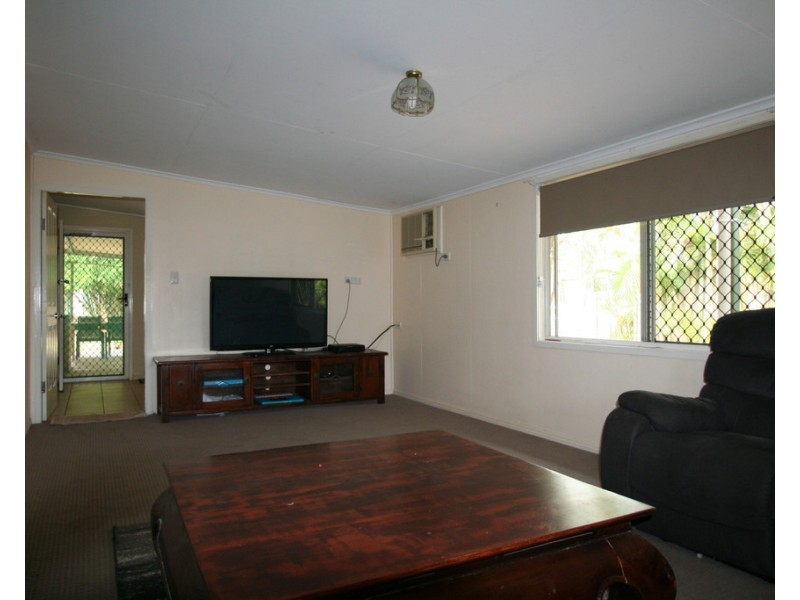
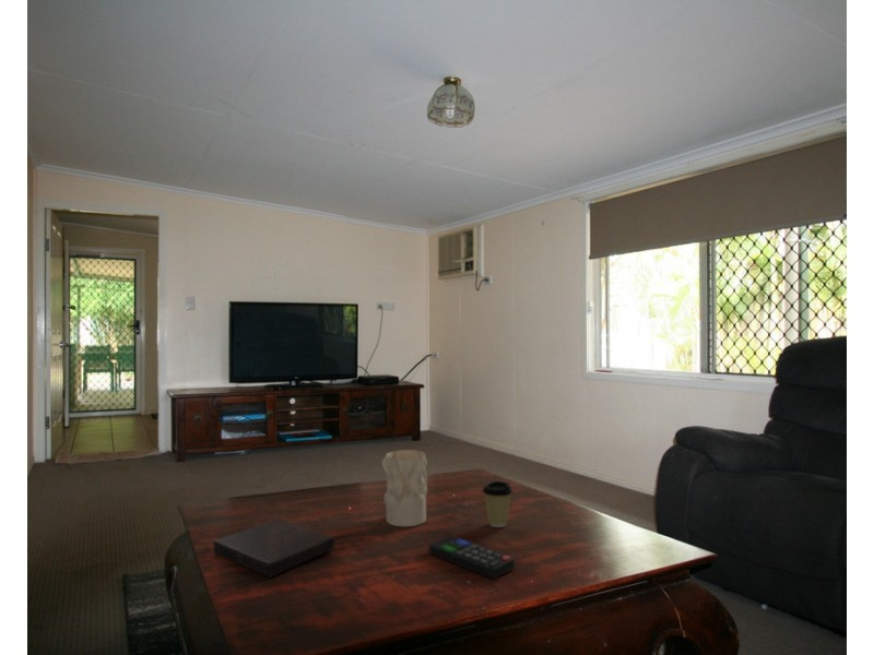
+ vase [380,449,428,527]
+ remote control [428,535,516,580]
+ coffee cup [482,480,513,528]
+ book [212,519,336,579]
